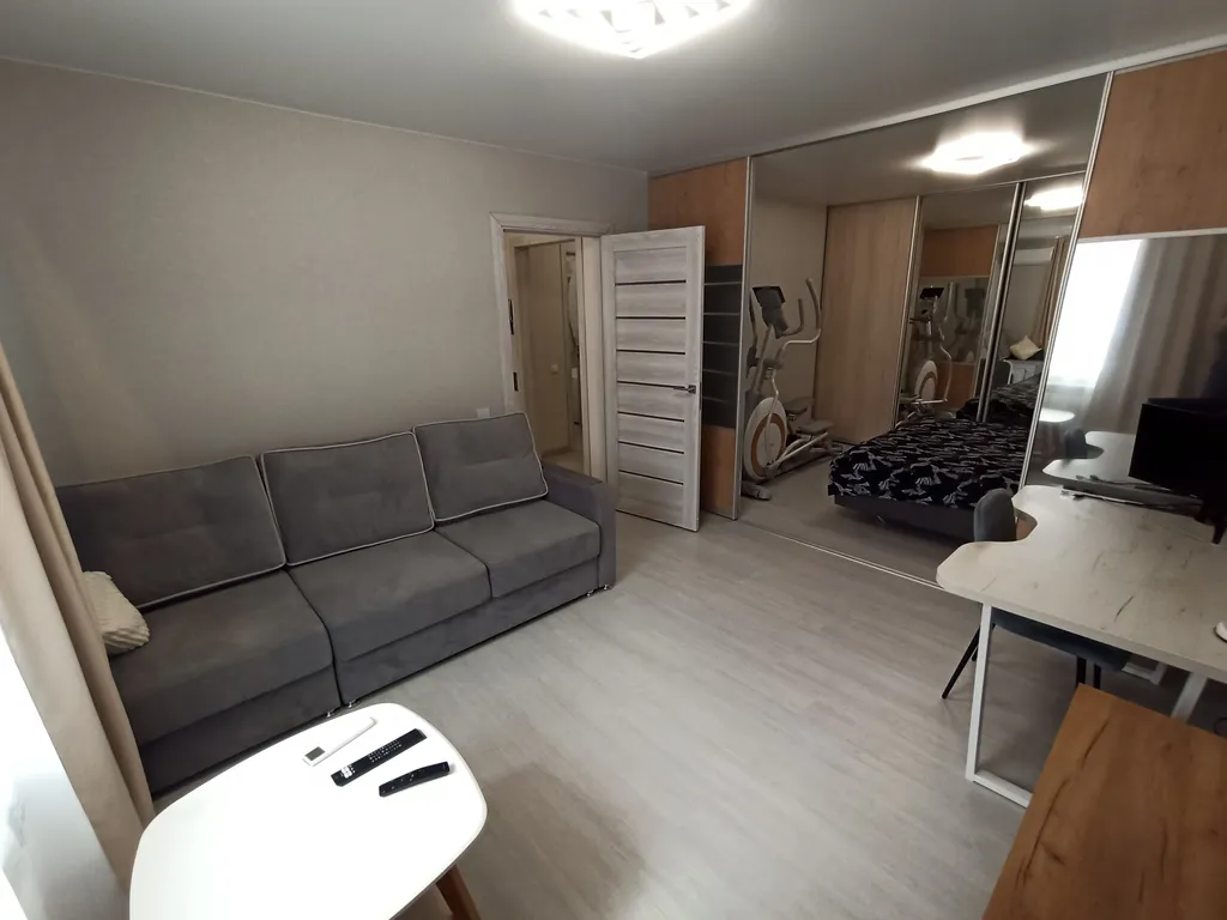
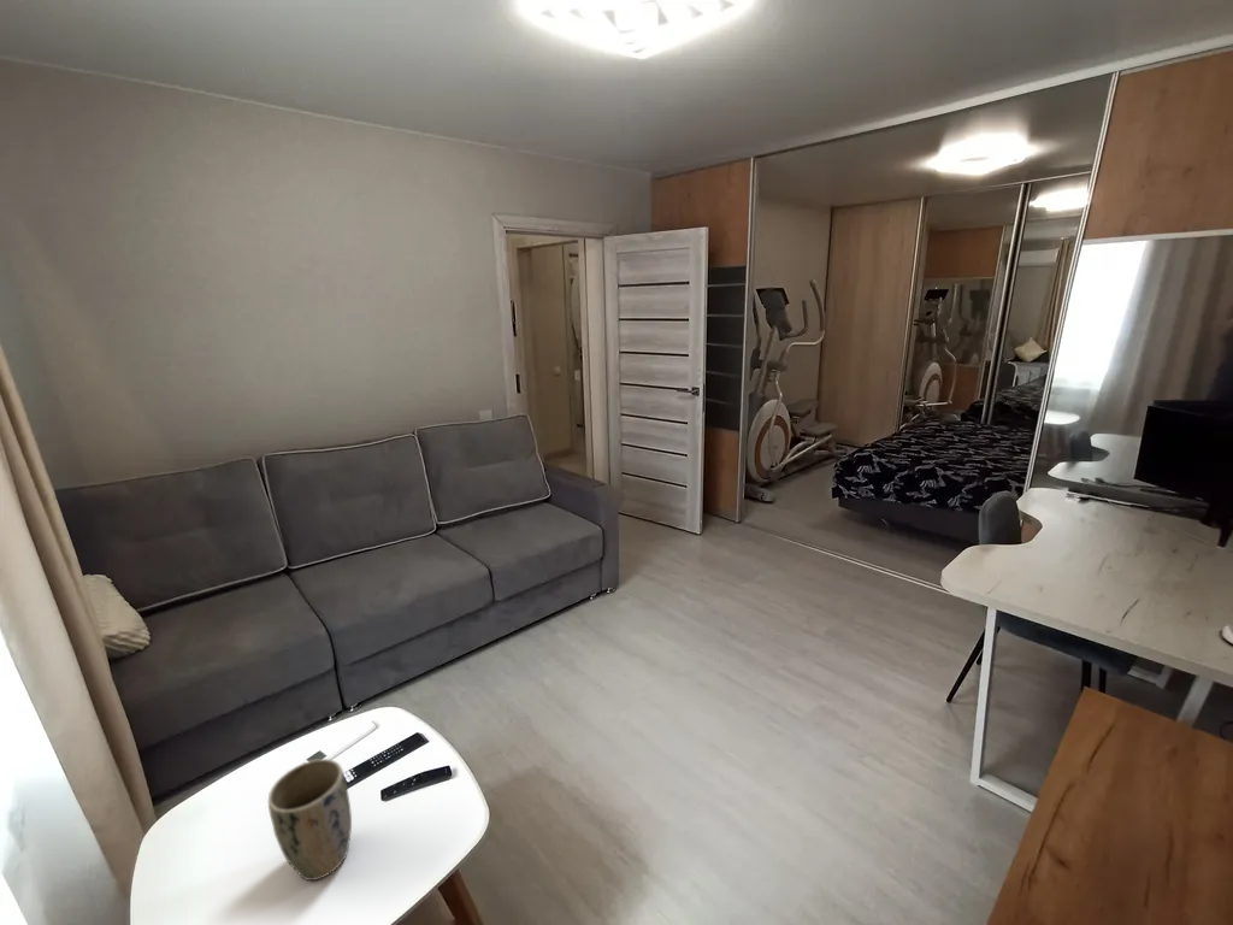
+ plant pot [267,758,353,882]
